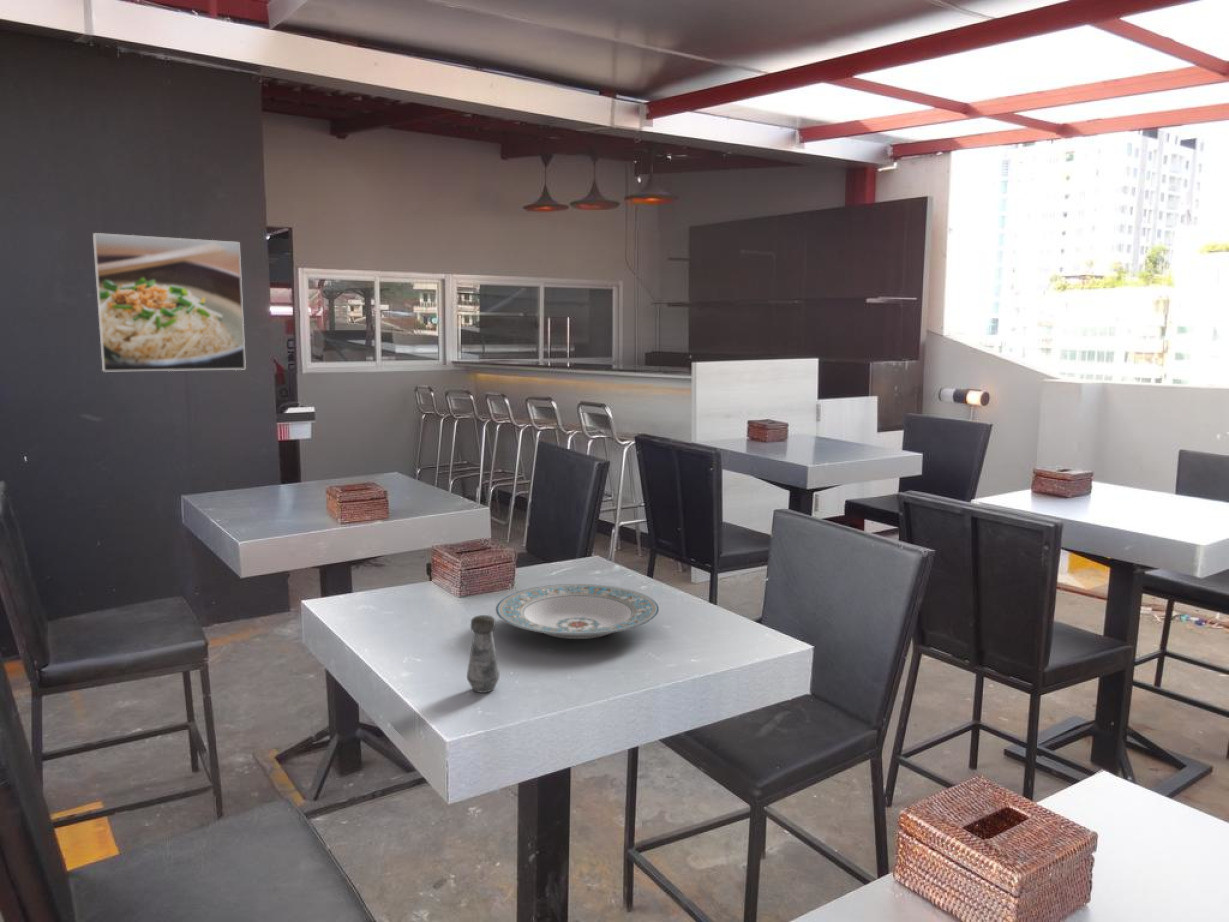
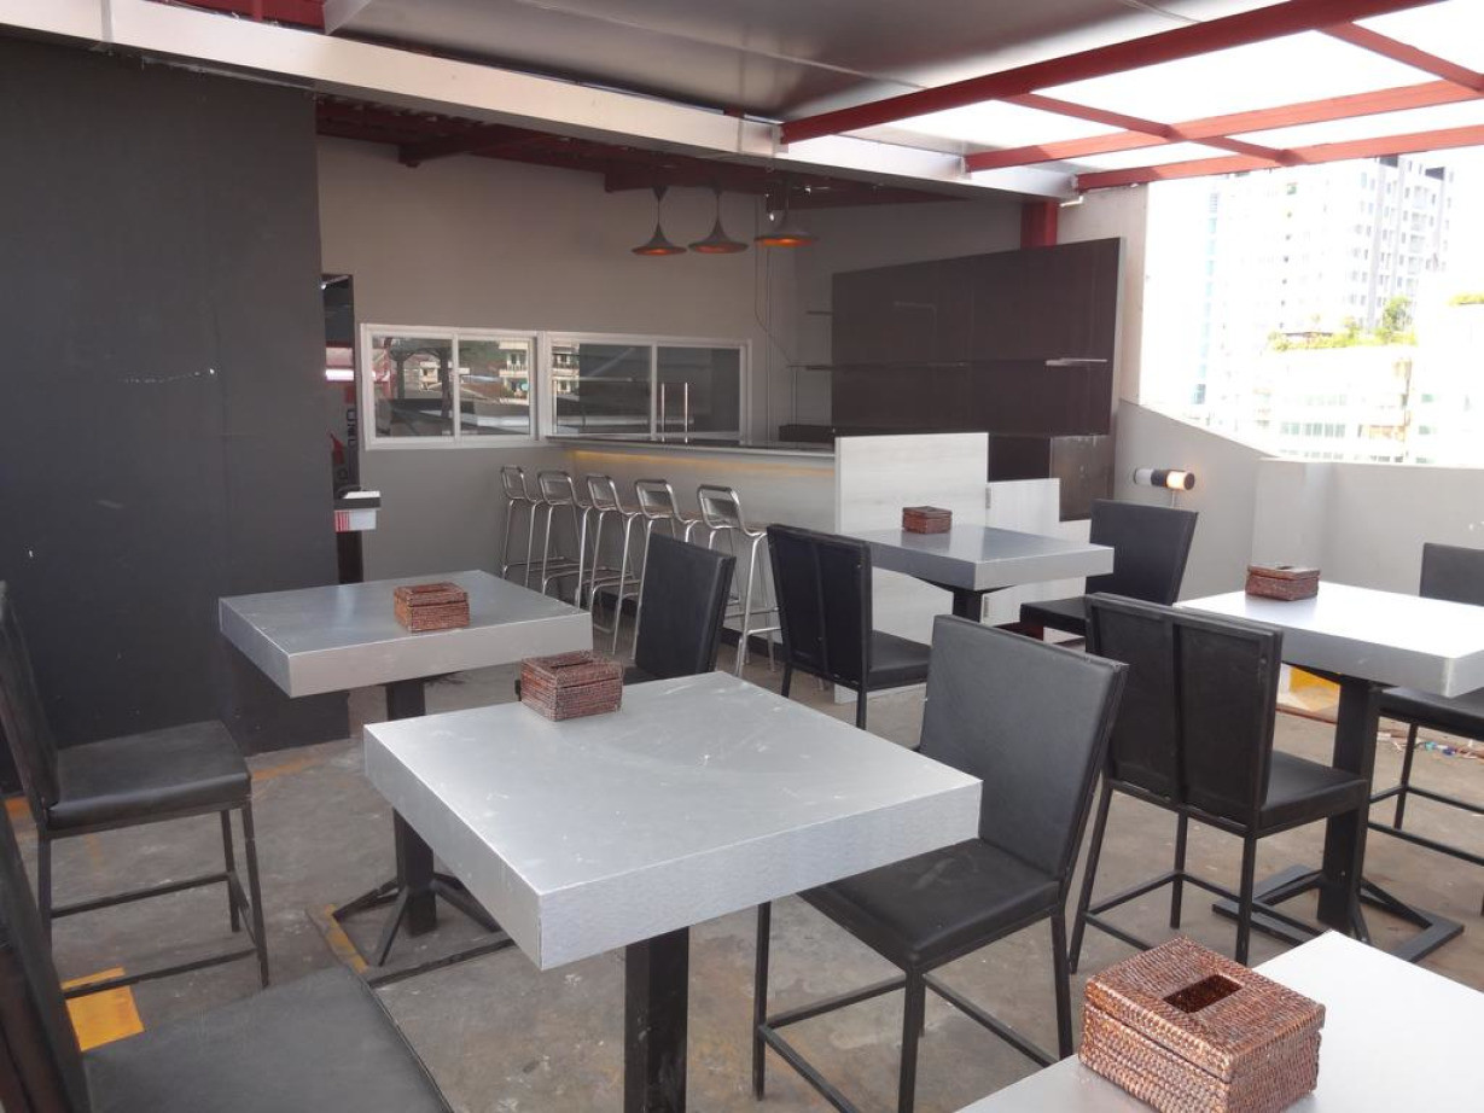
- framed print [92,232,247,373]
- plate [494,583,660,640]
- salt shaker [466,614,501,694]
